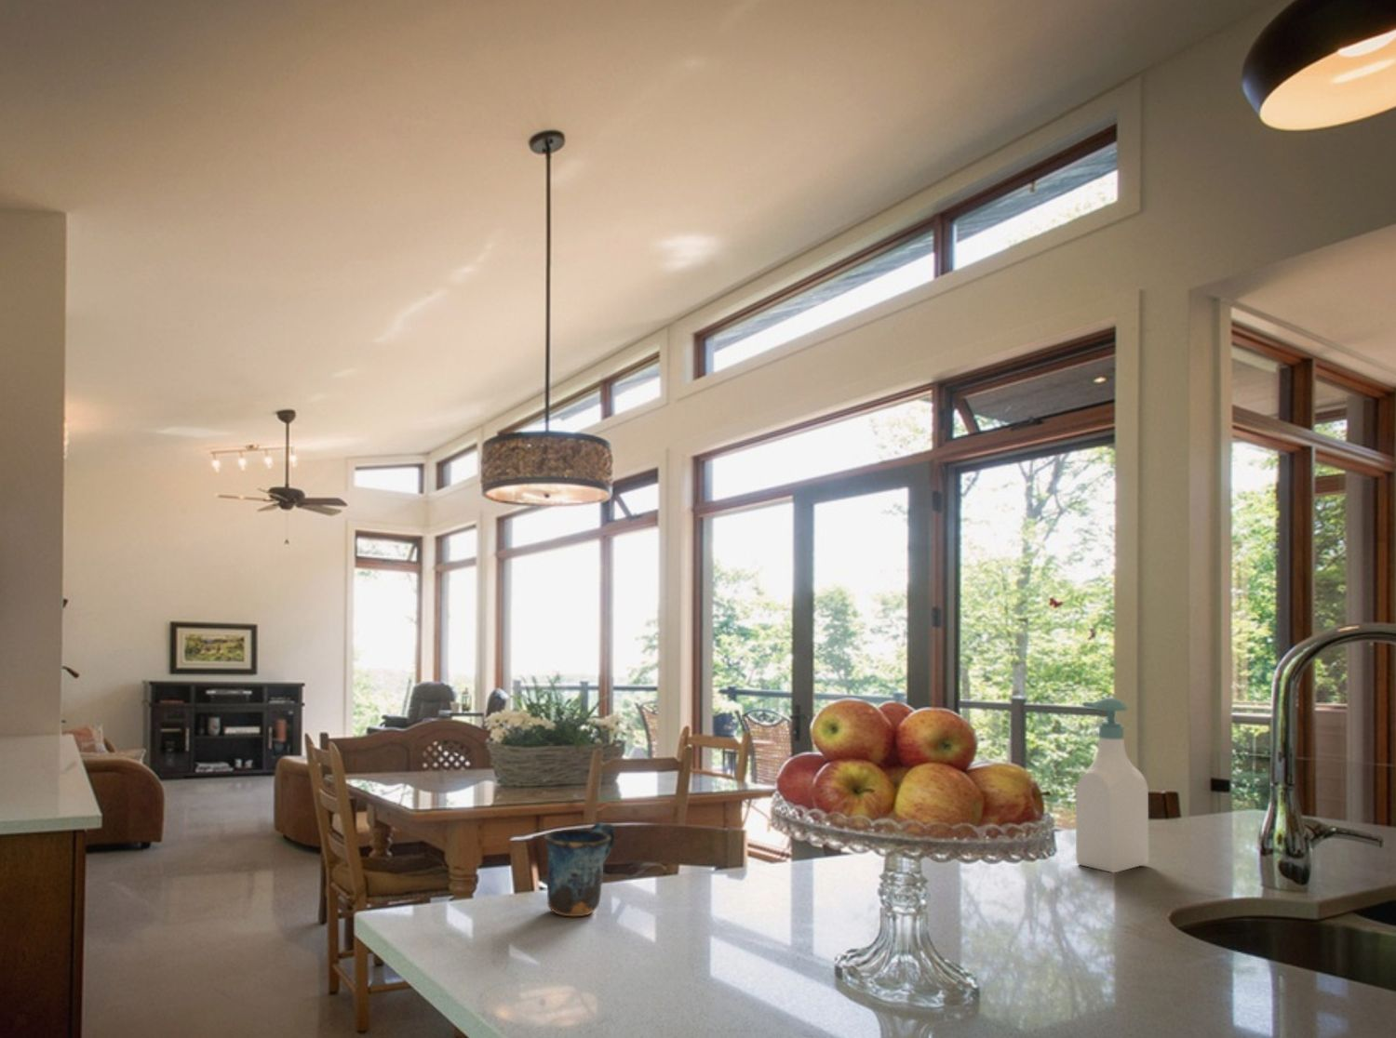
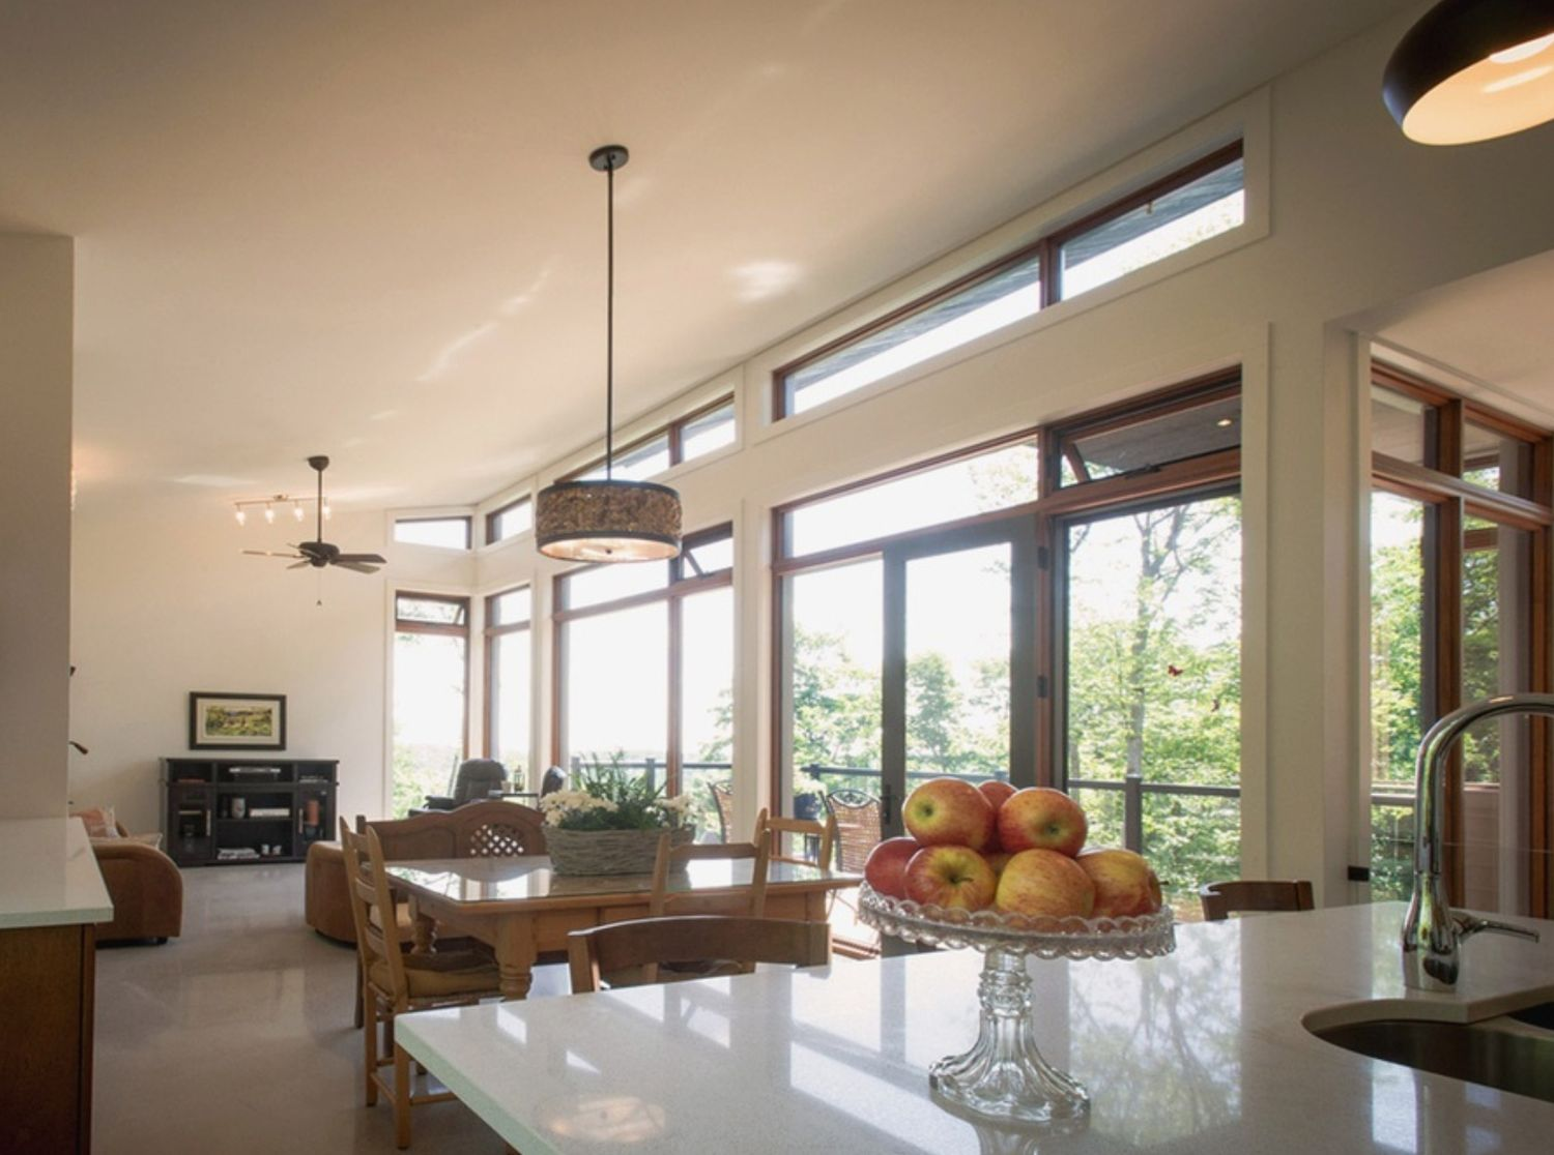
- soap bottle [1075,697,1151,873]
- mug [543,821,616,917]
